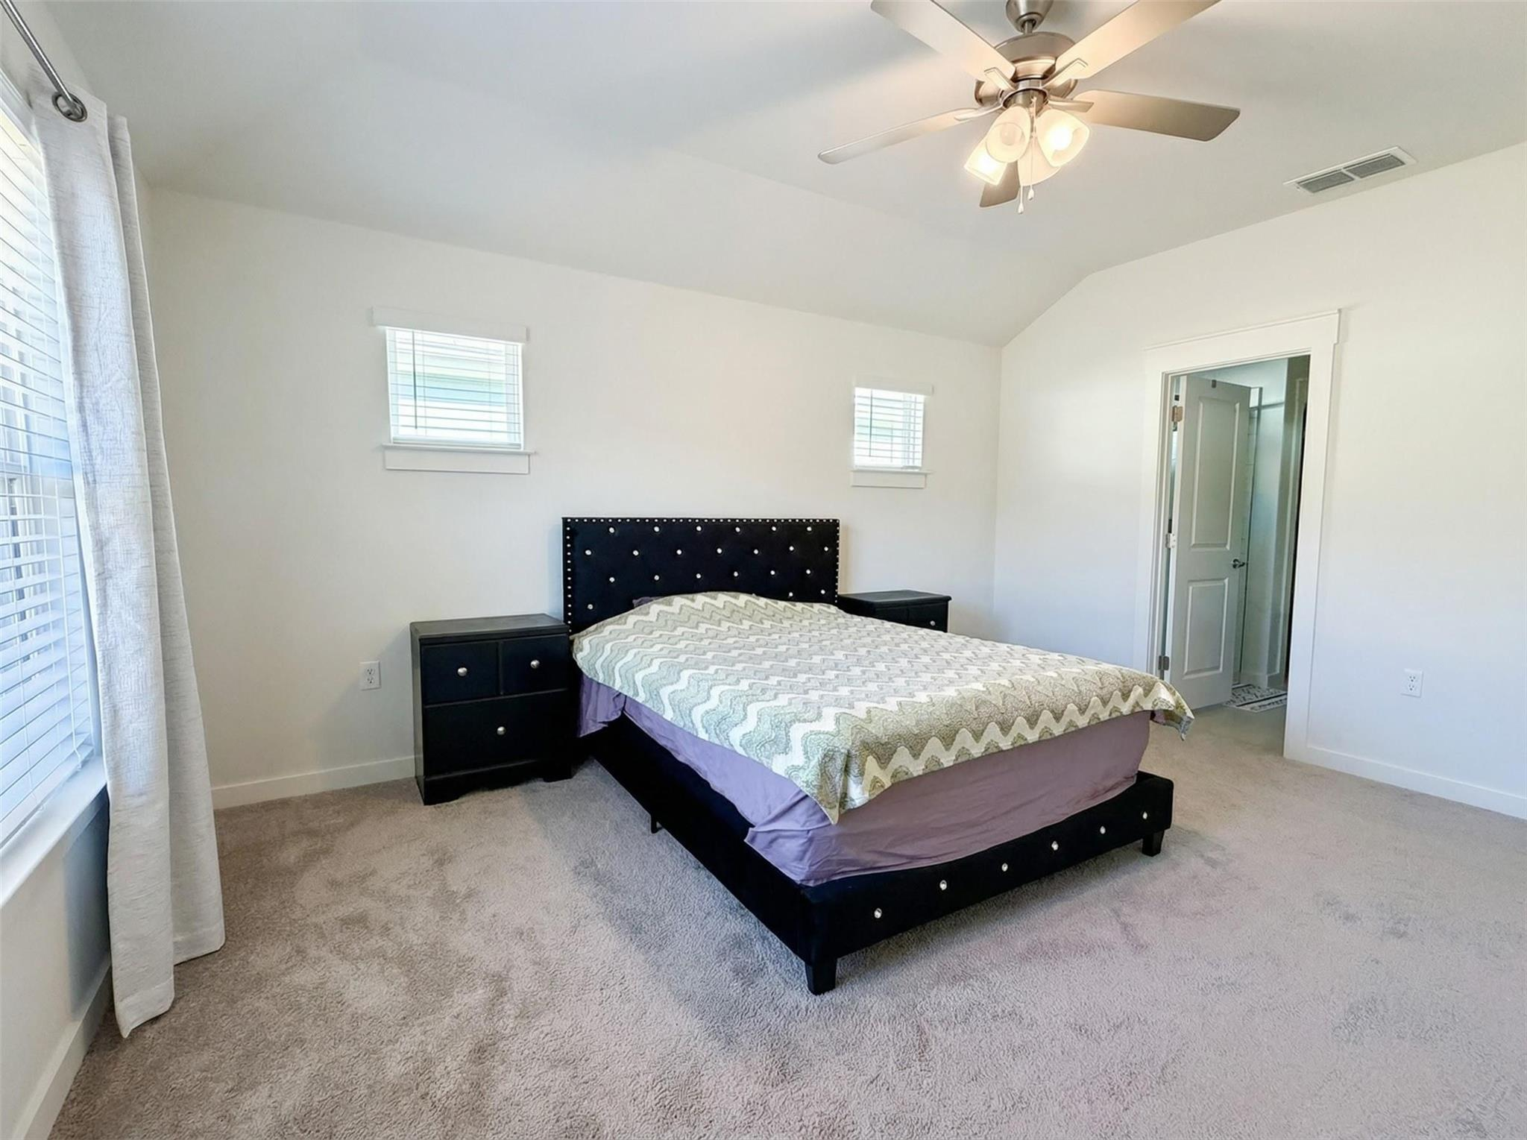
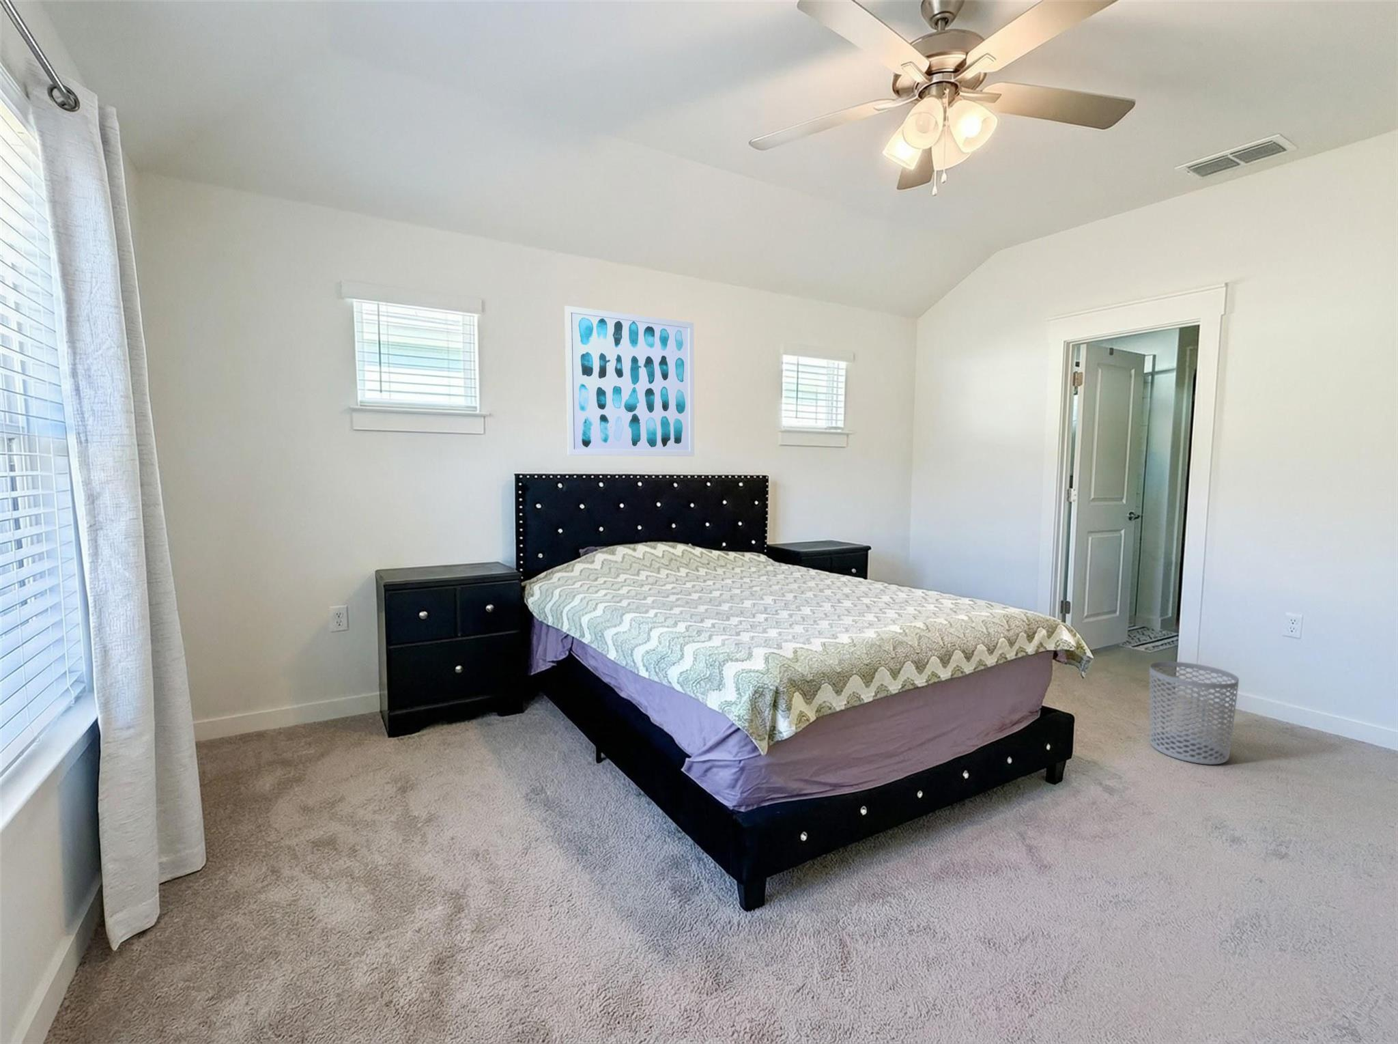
+ wall art [564,305,695,457]
+ waste bin [1149,661,1240,765]
